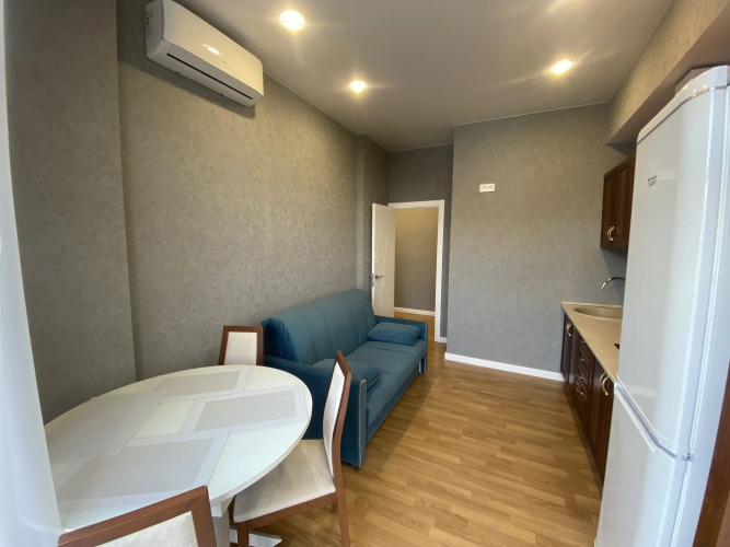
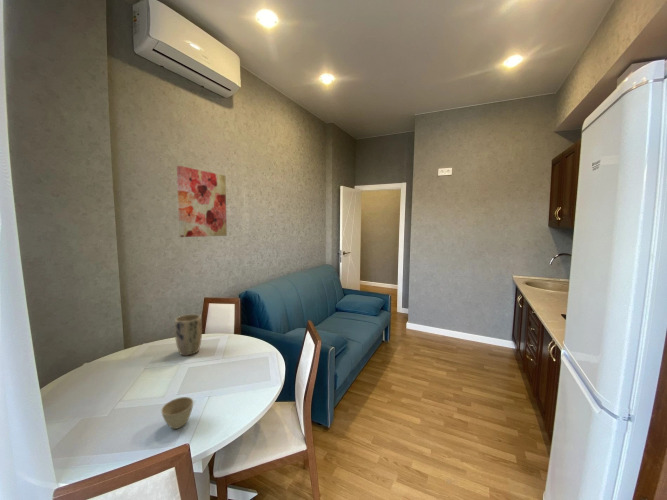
+ wall art [176,165,228,238]
+ plant pot [174,313,203,357]
+ flower pot [160,396,194,430]
